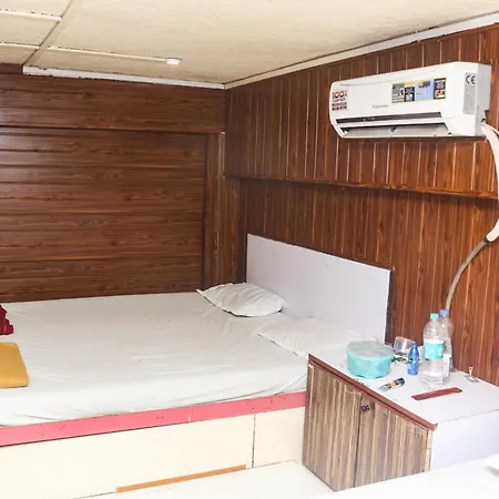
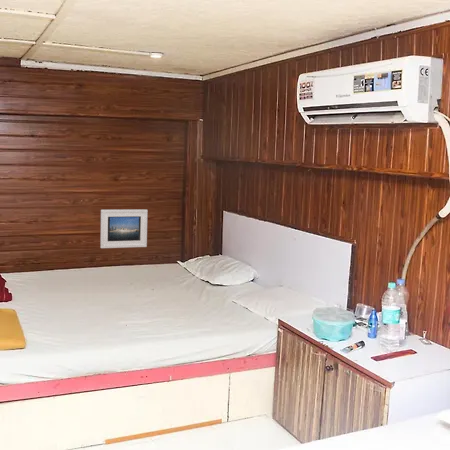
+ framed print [99,209,149,249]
